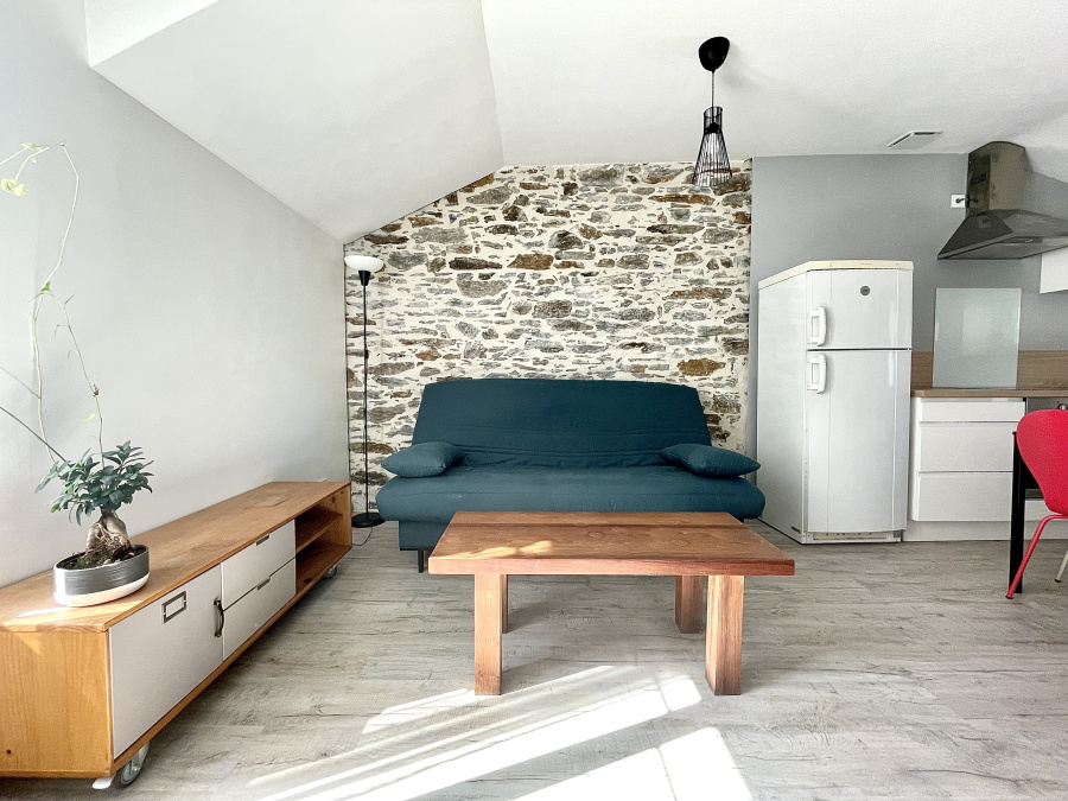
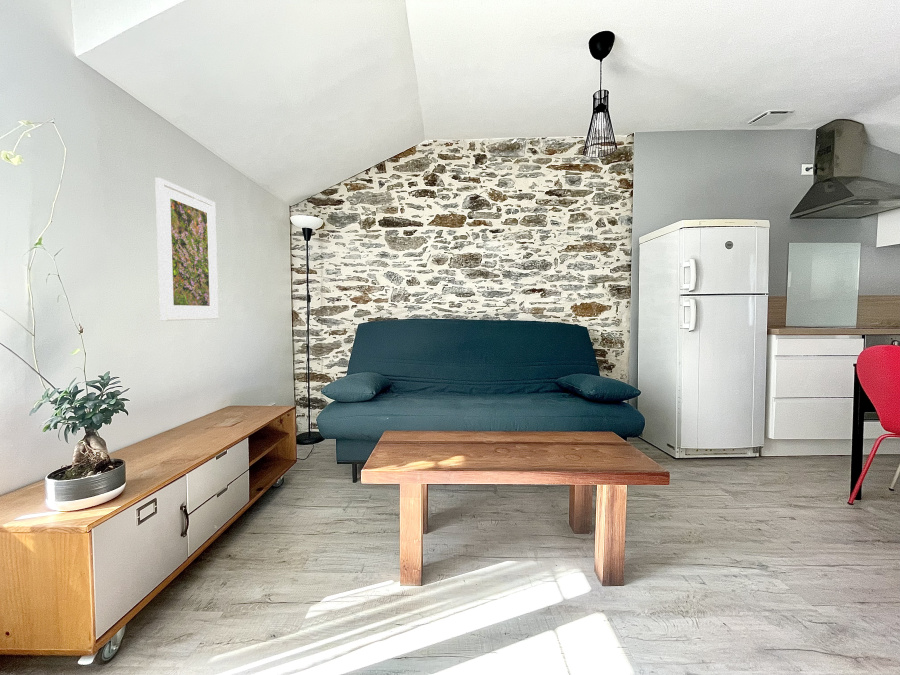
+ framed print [154,177,219,322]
